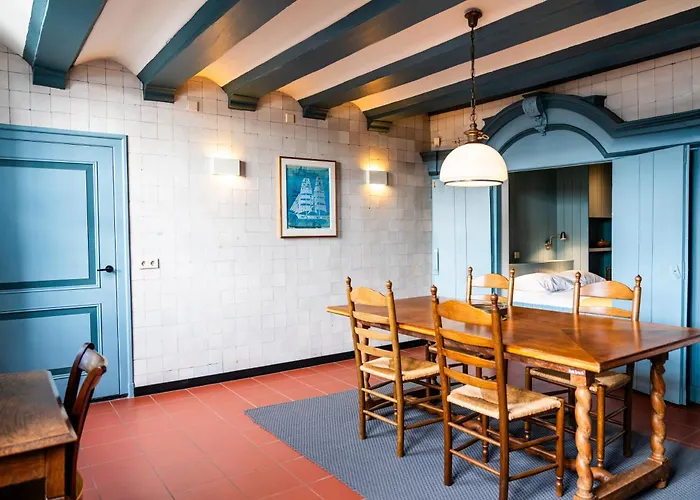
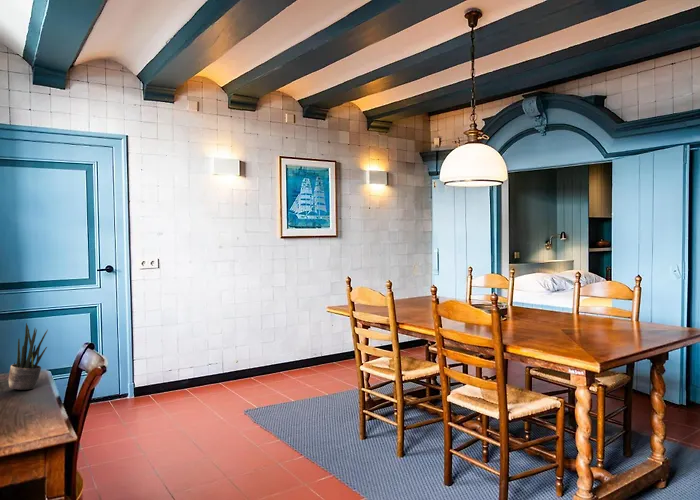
+ potted plant [8,322,49,391]
